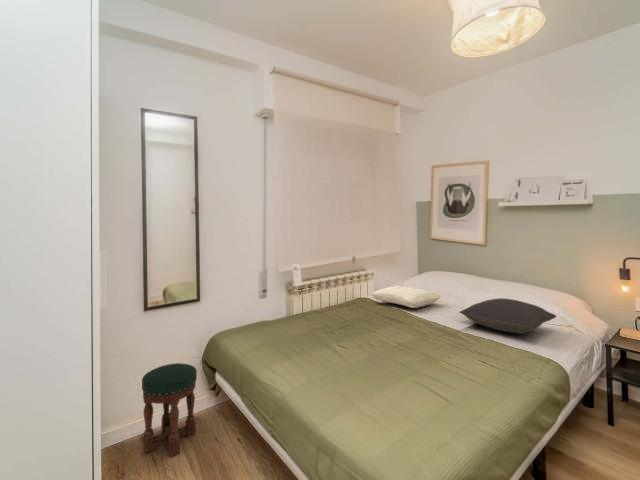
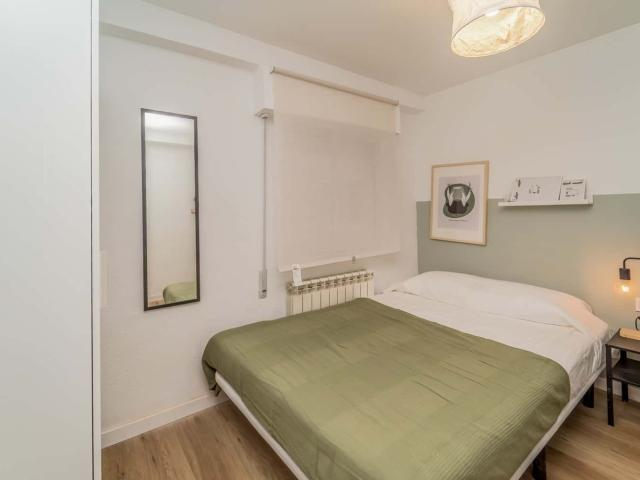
- pillow [458,297,557,334]
- stool [141,362,198,458]
- pillow [371,285,442,309]
